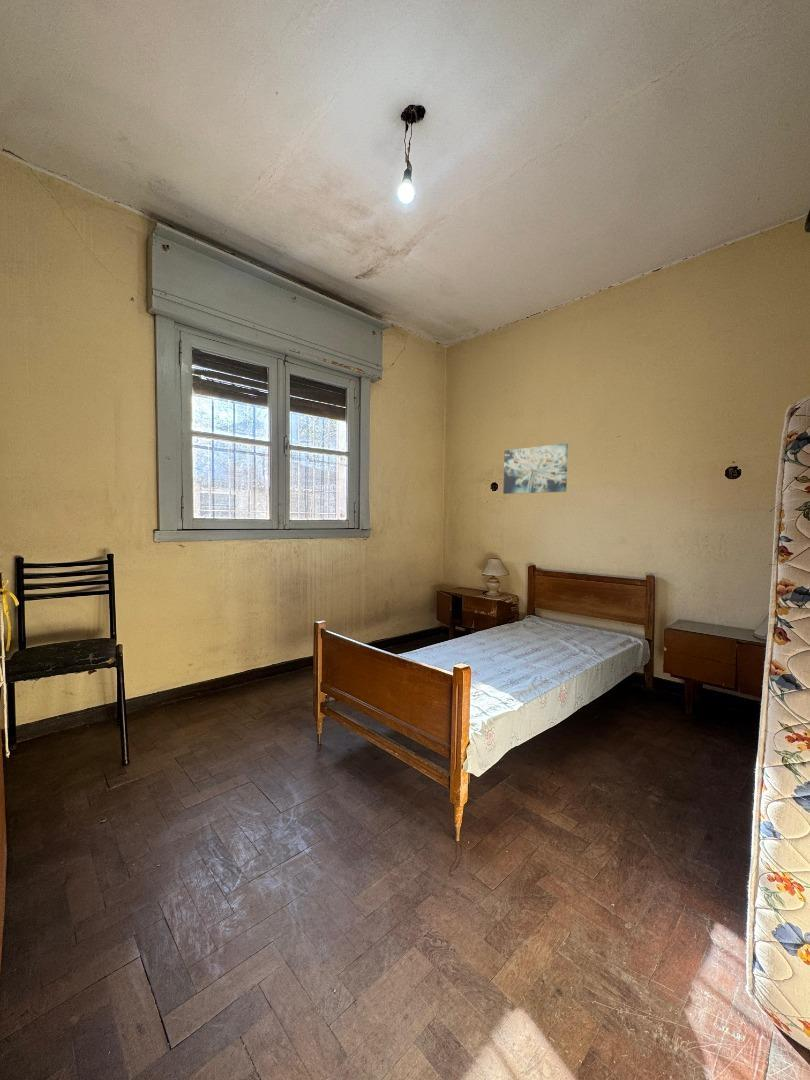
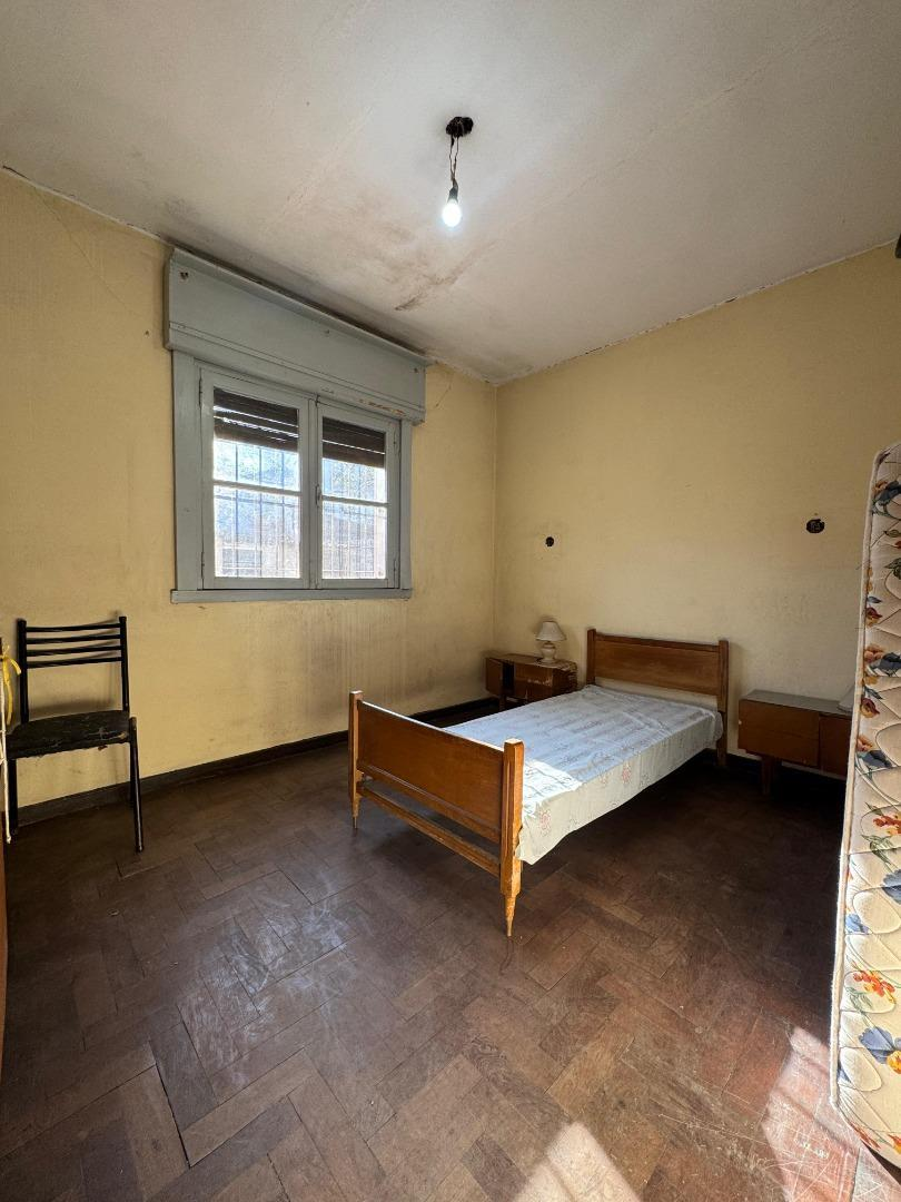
- wall art [502,442,569,495]
